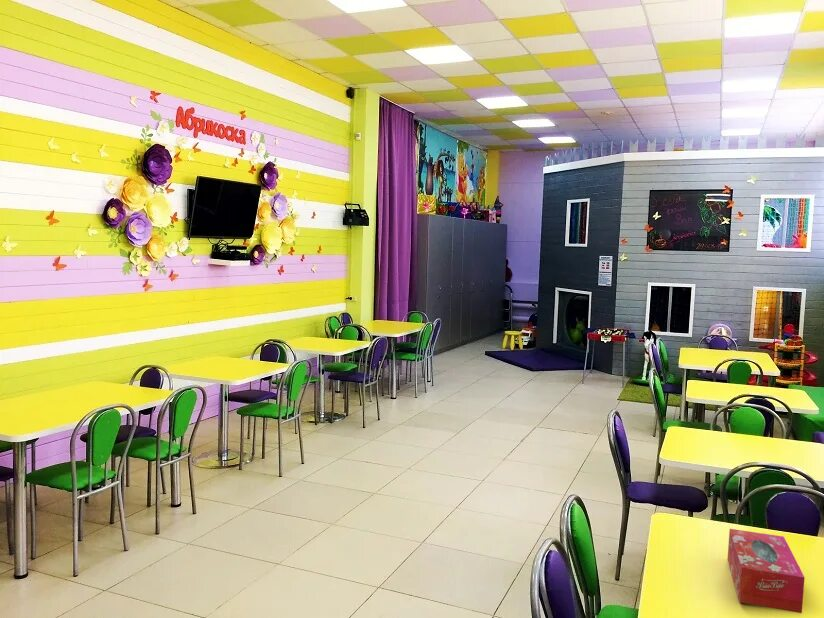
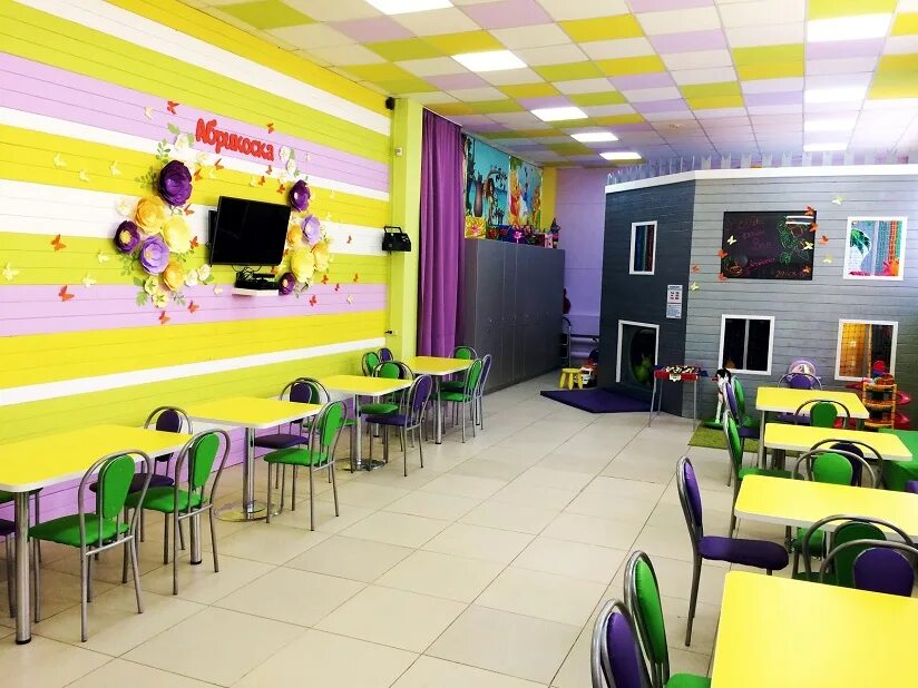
- tissue box [727,528,805,614]
